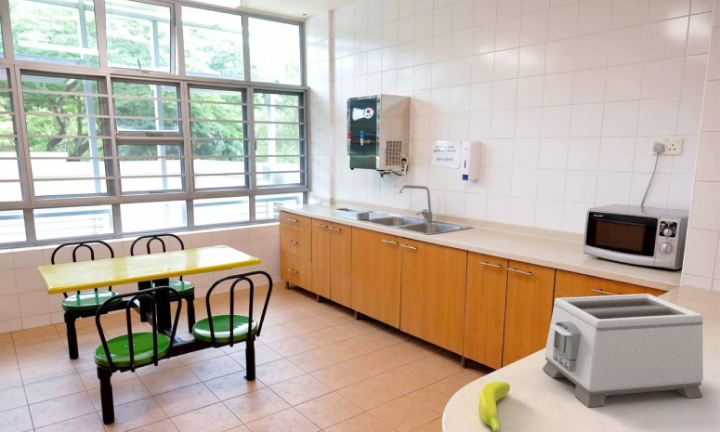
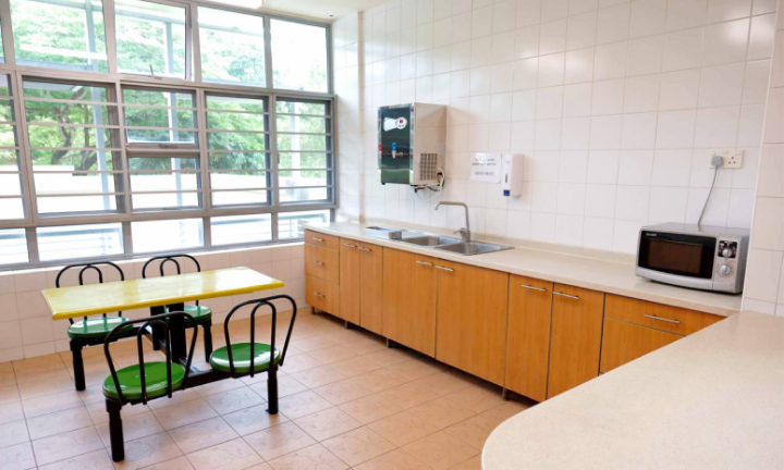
- banana [478,380,511,432]
- toaster [541,293,704,408]
